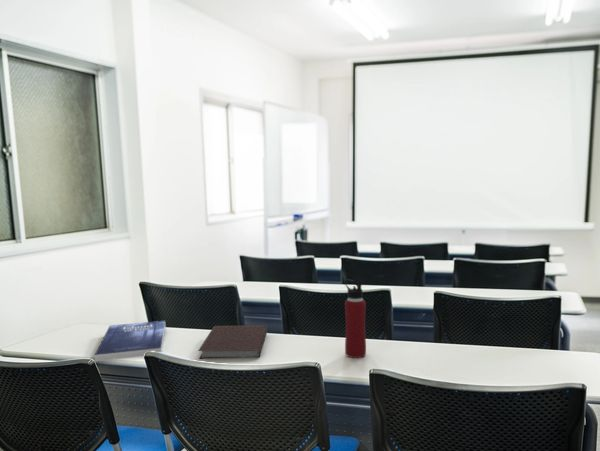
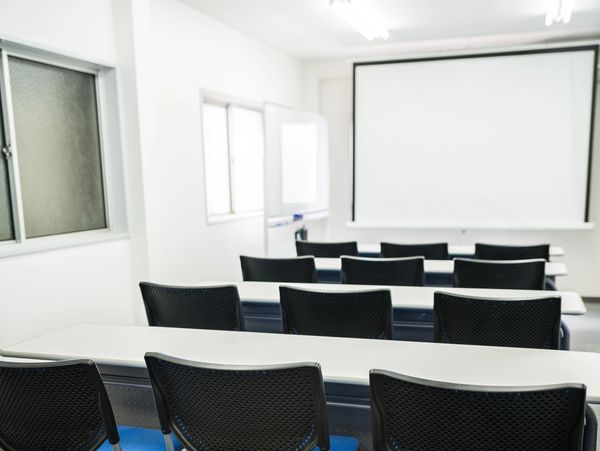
- water bottle [343,278,367,359]
- notebook [197,324,268,360]
- book [93,320,166,362]
